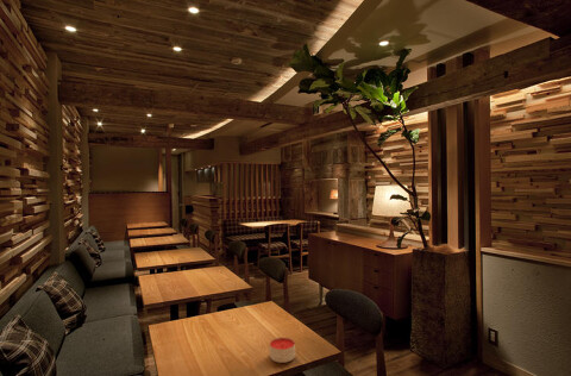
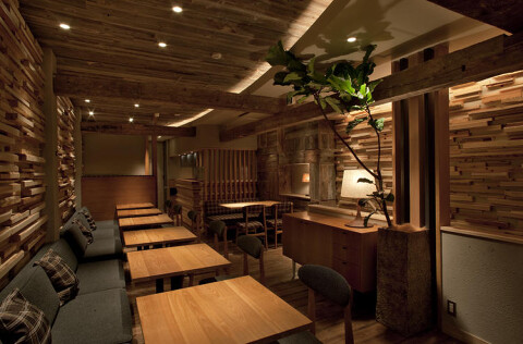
- candle [269,336,296,364]
